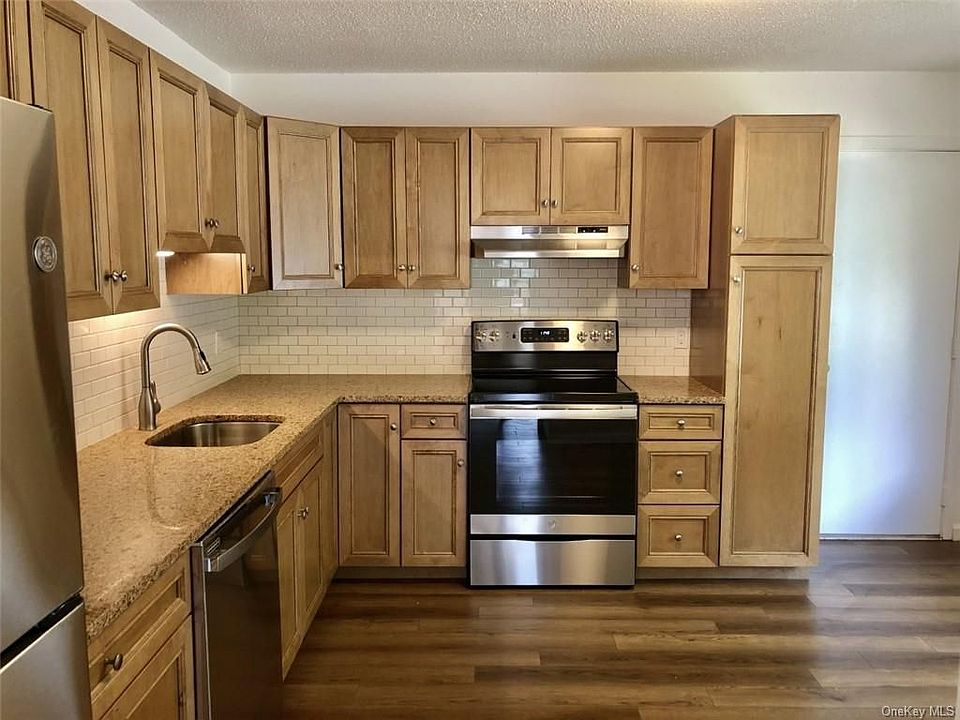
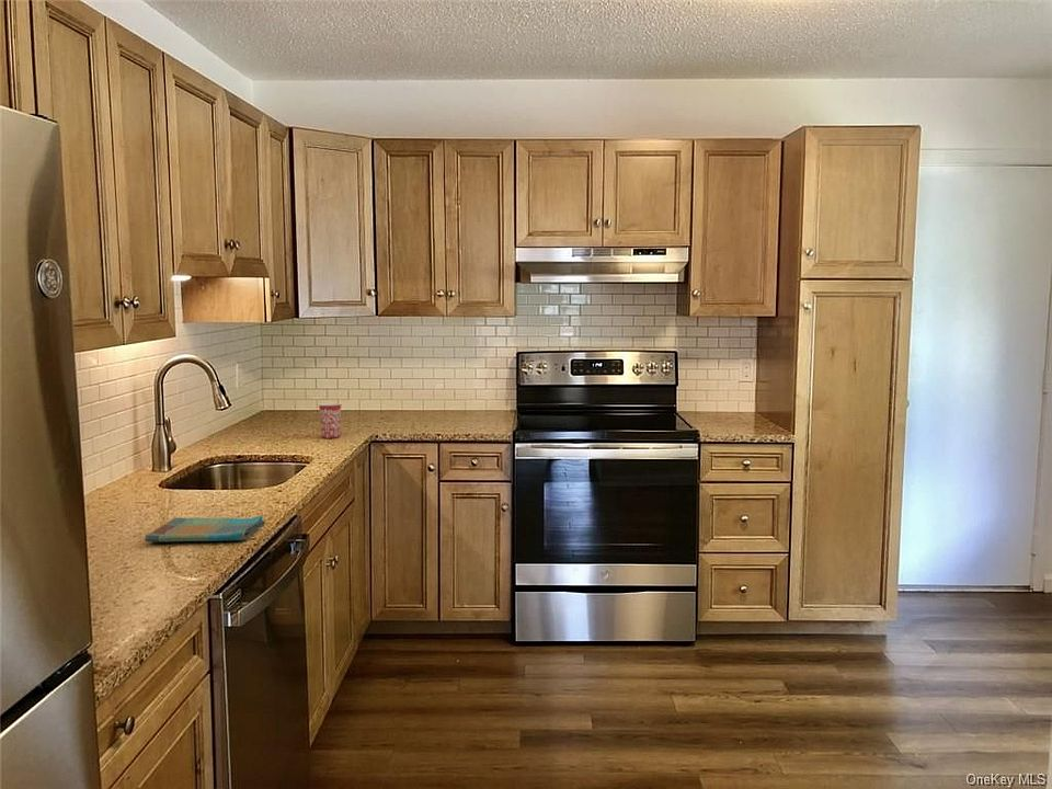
+ mug [318,402,343,439]
+ dish towel [144,515,266,542]
